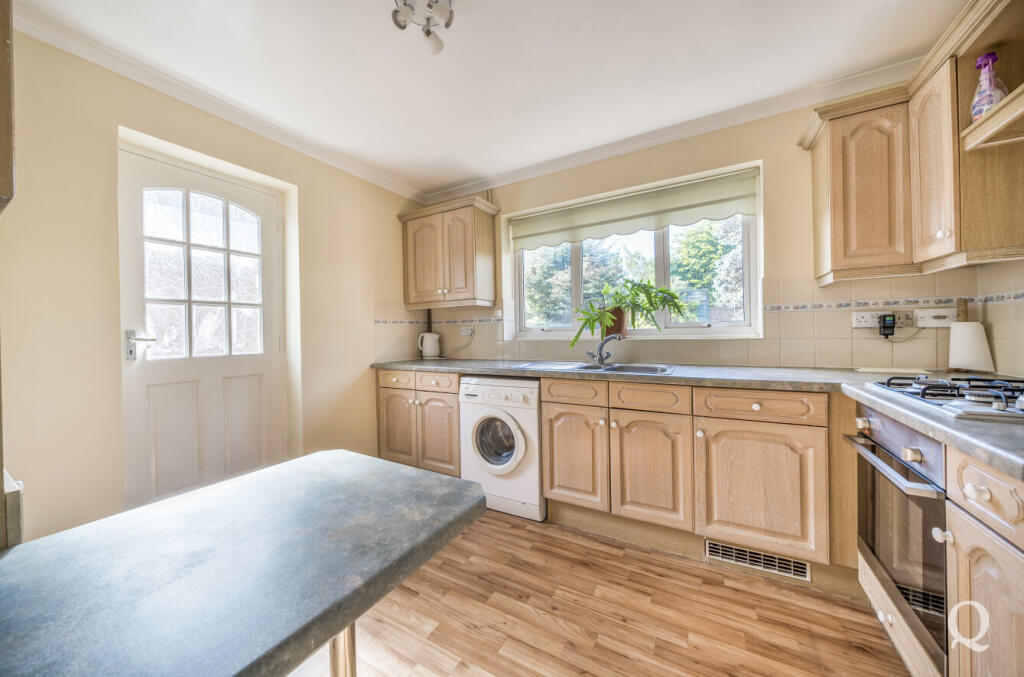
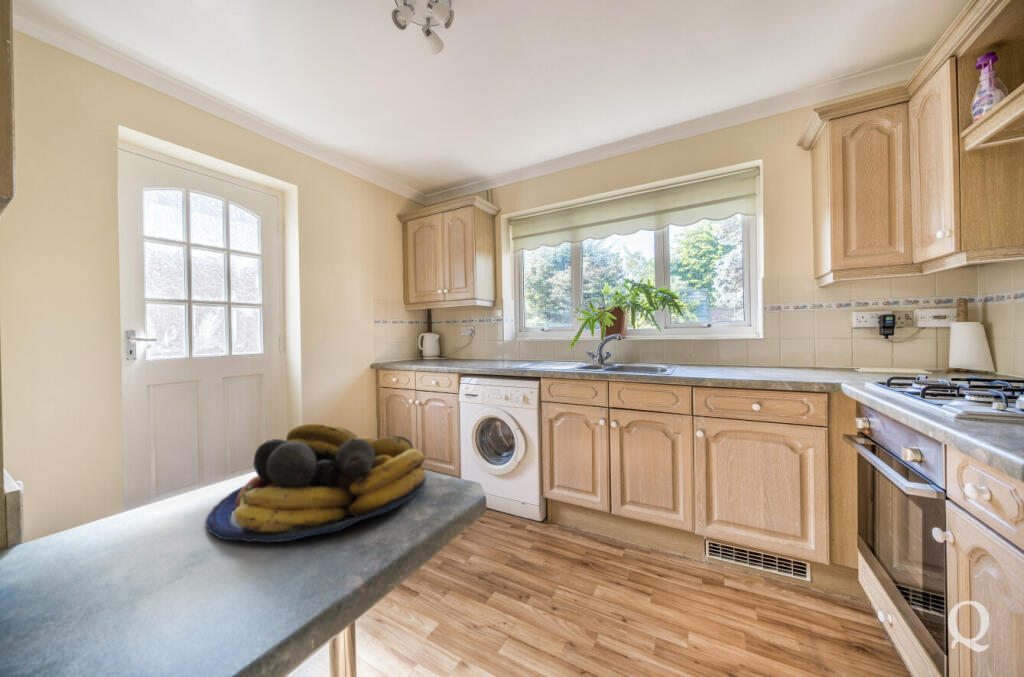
+ fruit bowl [205,422,427,544]
